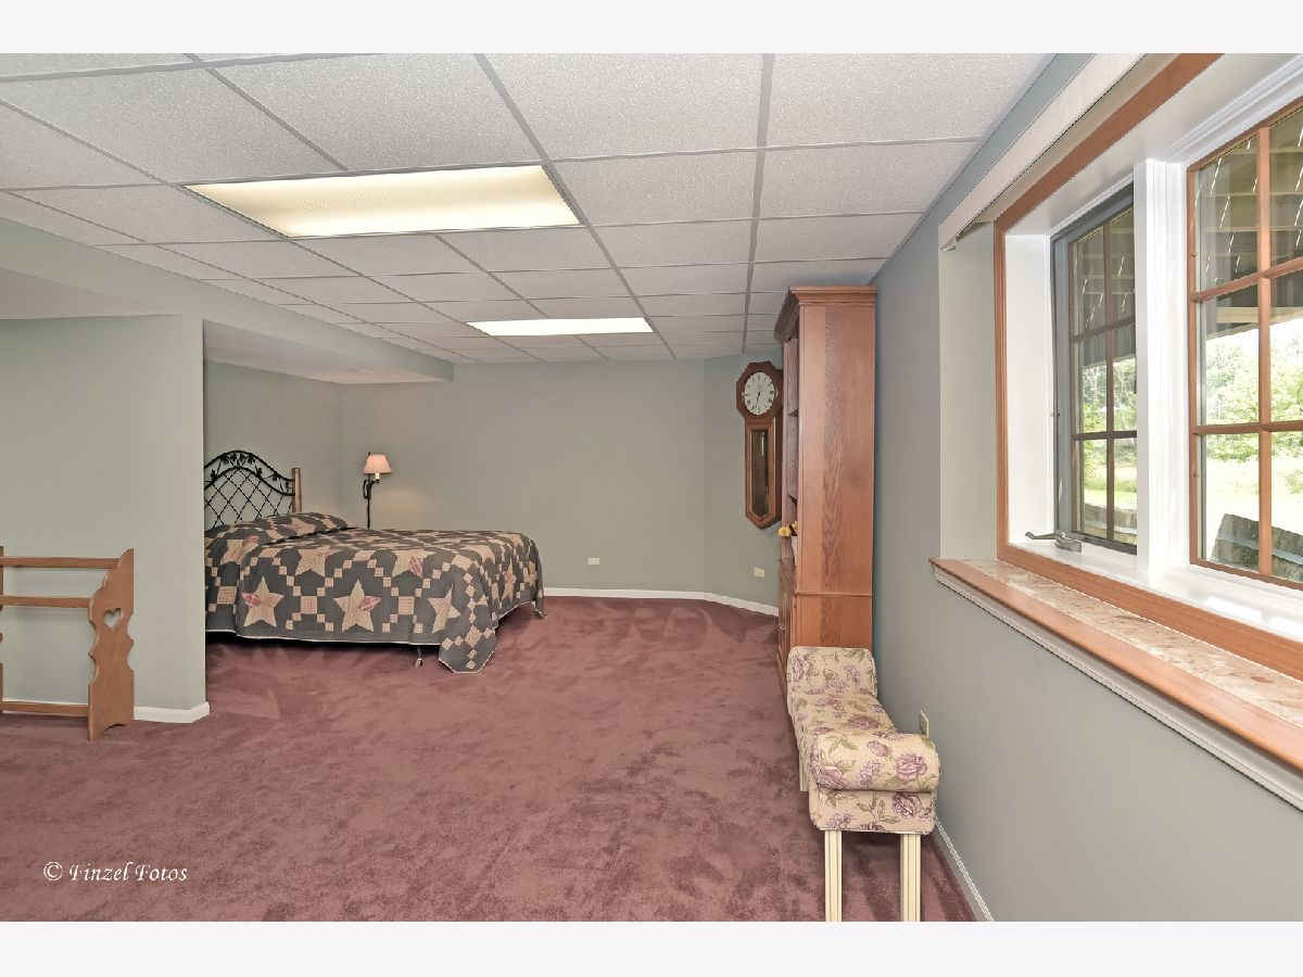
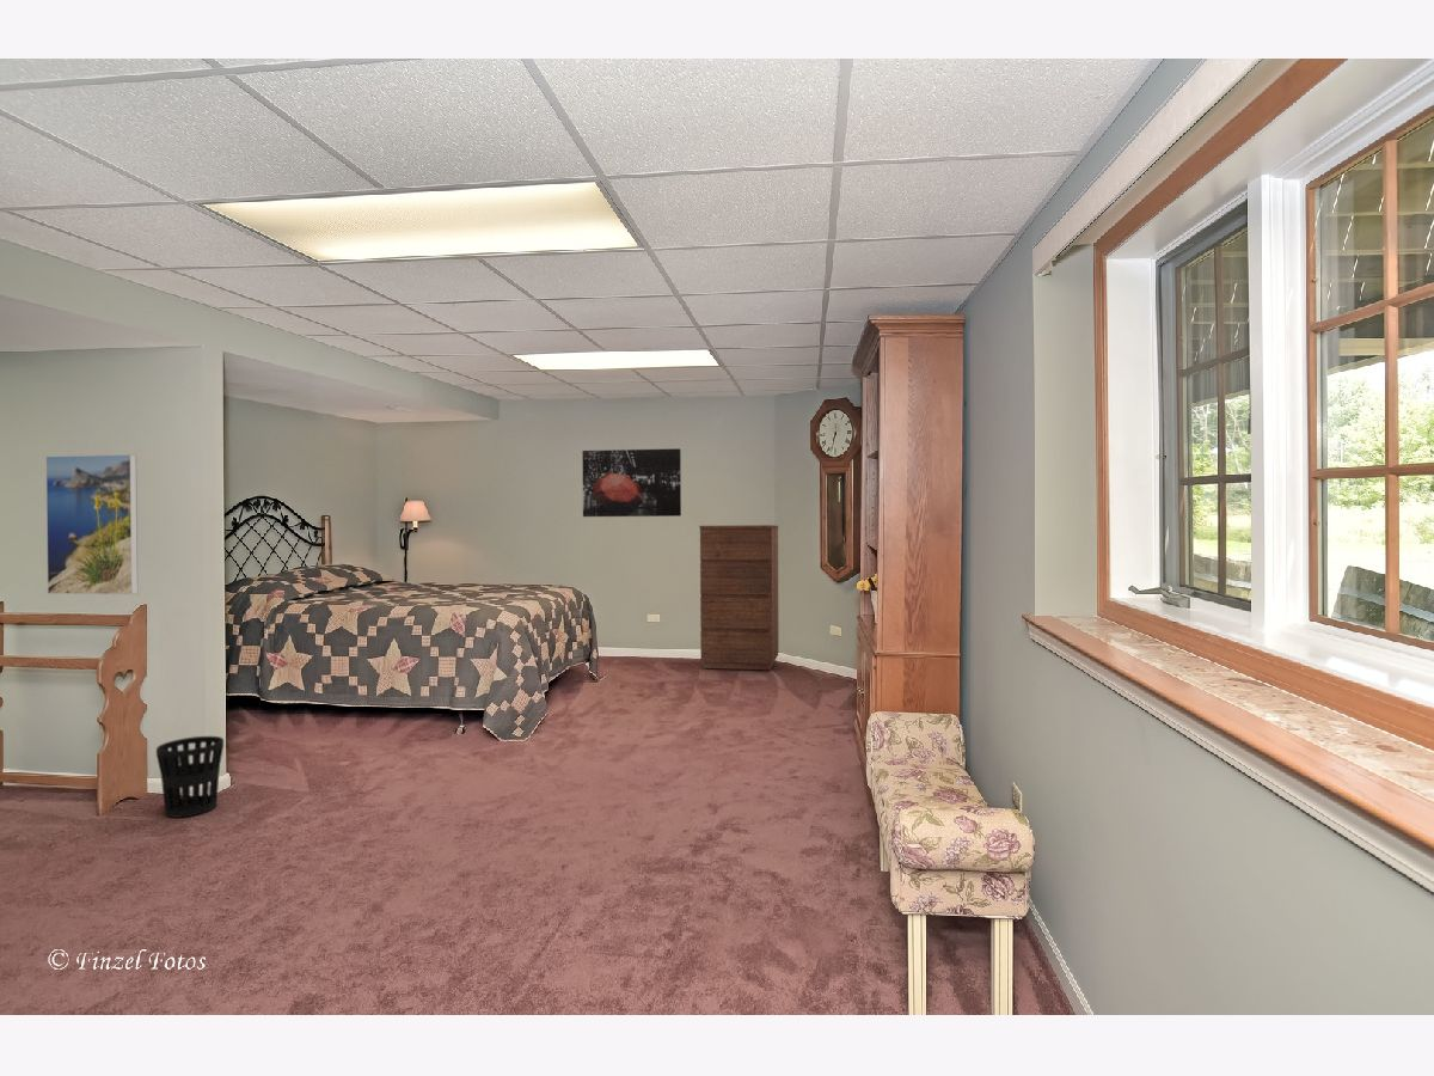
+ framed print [44,453,139,595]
+ wall art [581,447,682,518]
+ wastebasket [155,735,225,819]
+ dresser [698,524,780,671]
